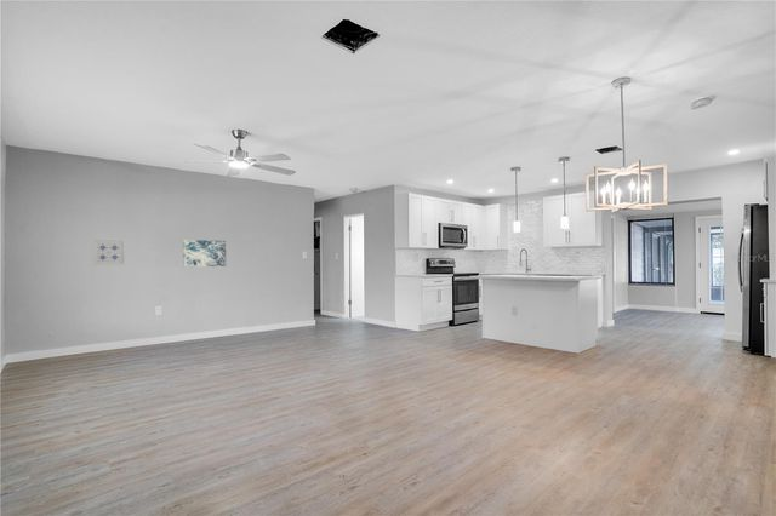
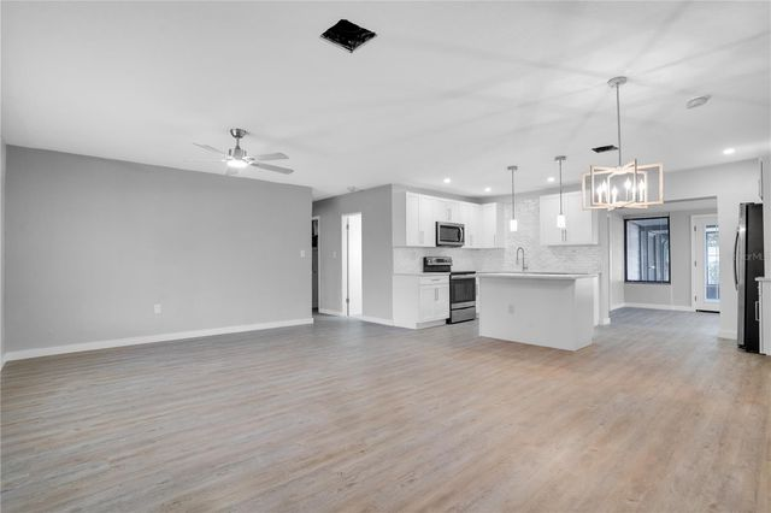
- wall art [182,239,227,268]
- wall art [91,237,126,266]
